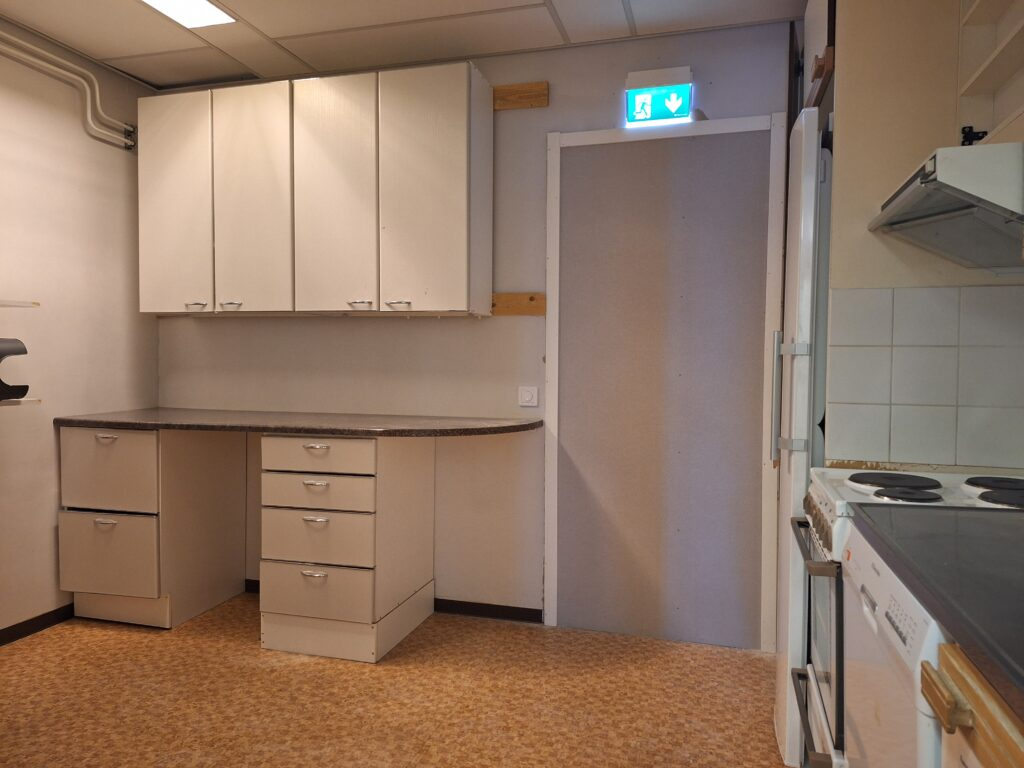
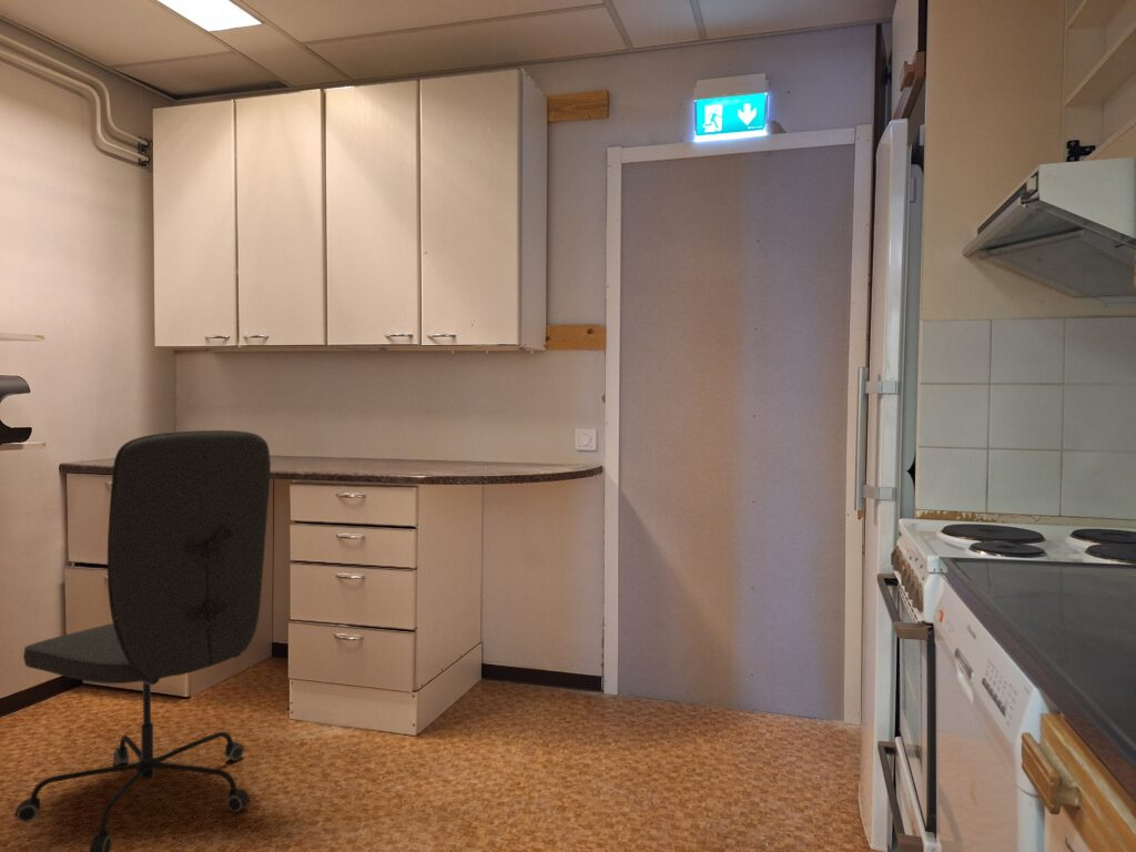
+ office chair [13,429,272,852]
